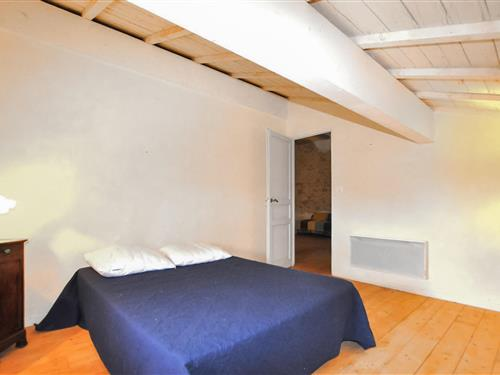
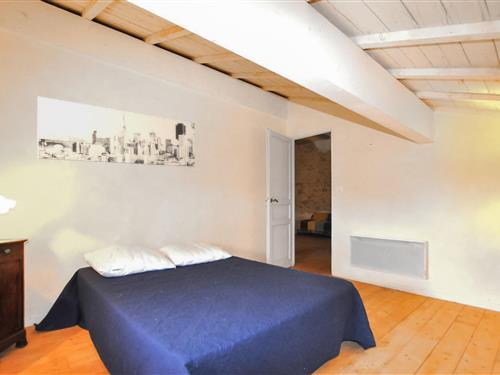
+ wall art [36,95,196,168]
